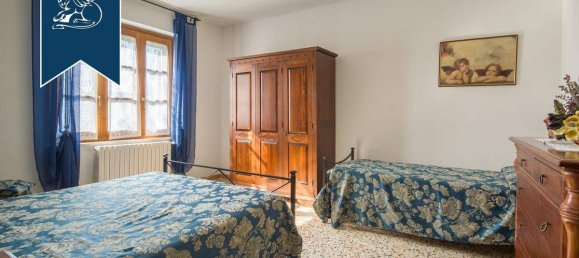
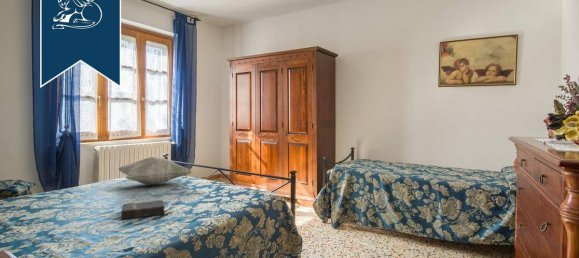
+ decorative pillow [117,156,193,186]
+ hardback book [120,199,165,220]
